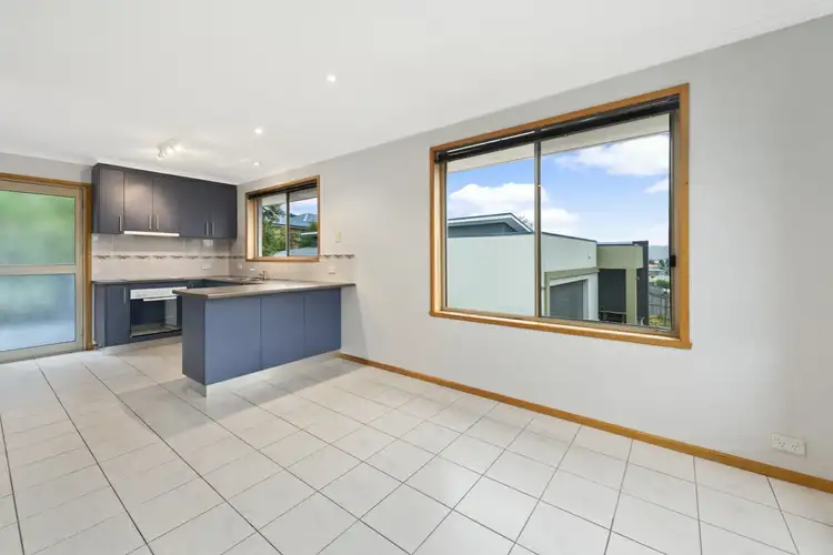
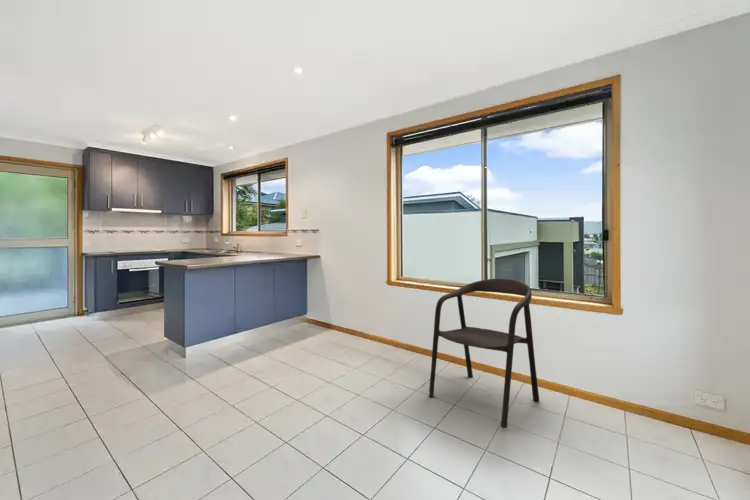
+ chair [428,277,540,429]
